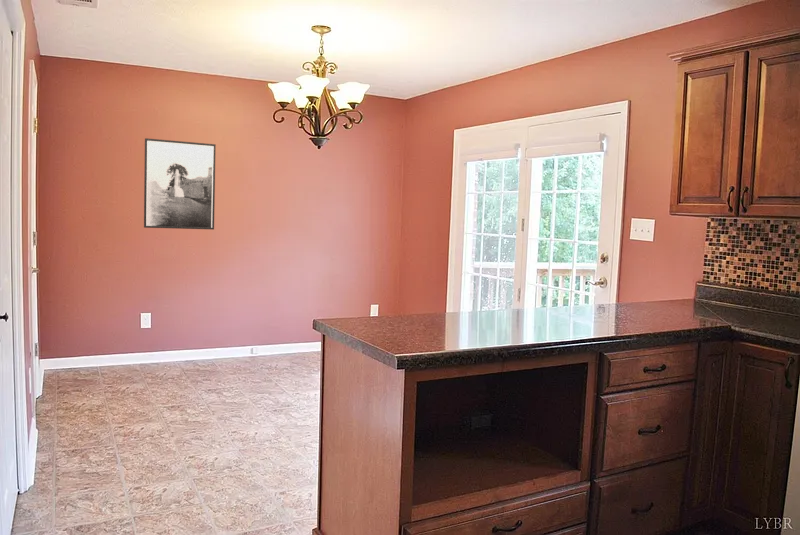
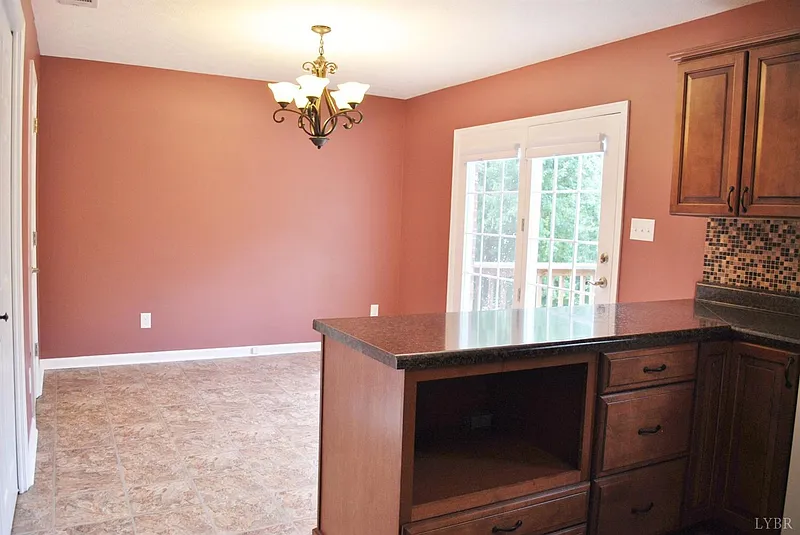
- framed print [143,137,217,231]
